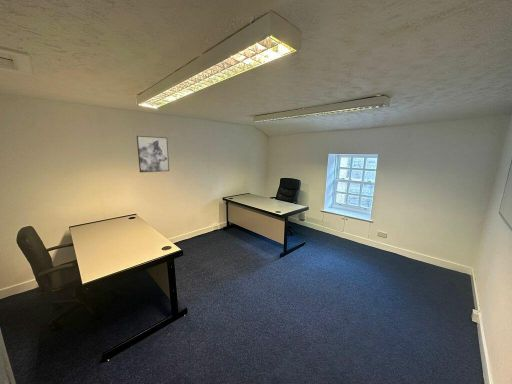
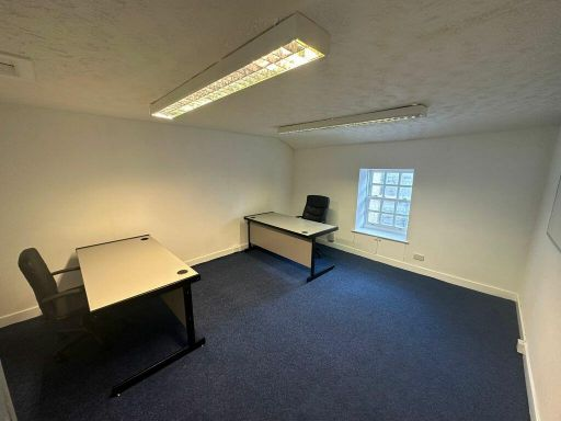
- wall art [136,135,170,173]
